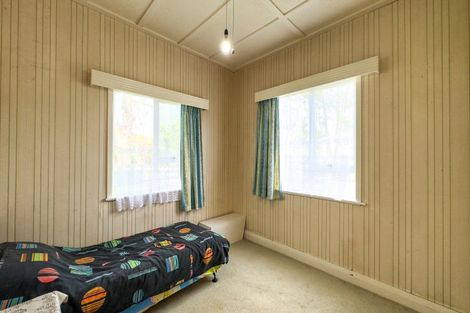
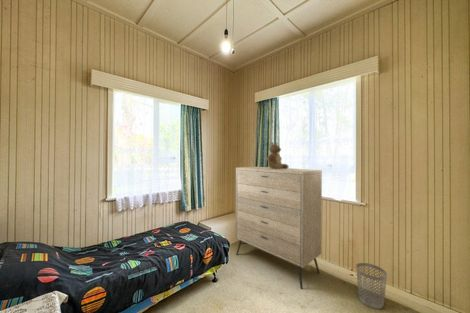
+ teddy bear [266,141,290,169]
+ dresser [234,166,323,290]
+ wastebasket [355,262,388,310]
